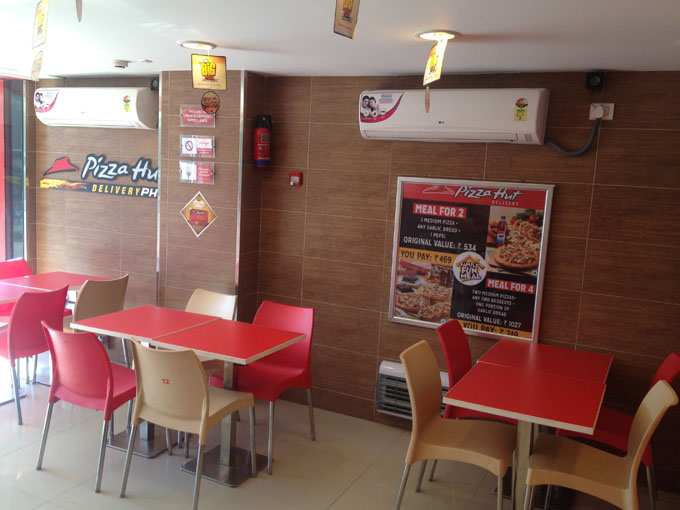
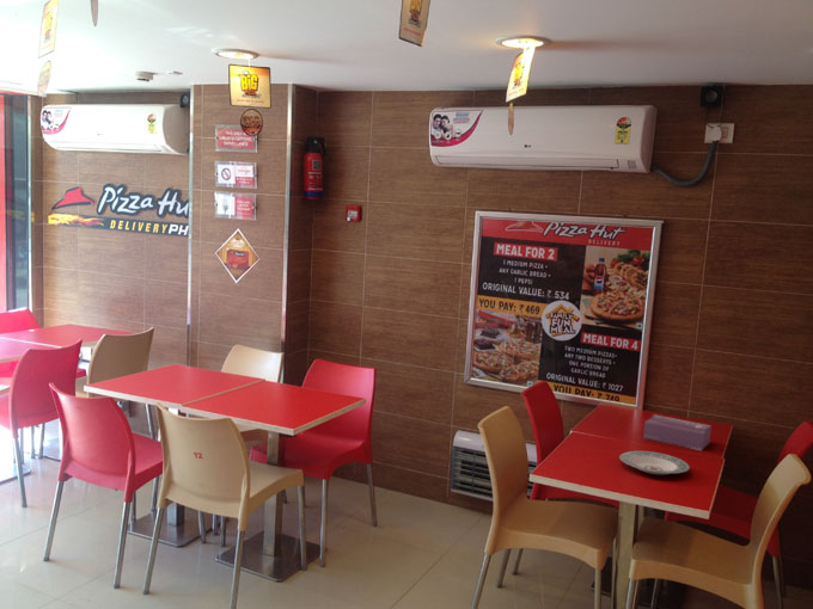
+ tissue box [642,413,713,451]
+ plate [618,450,691,476]
